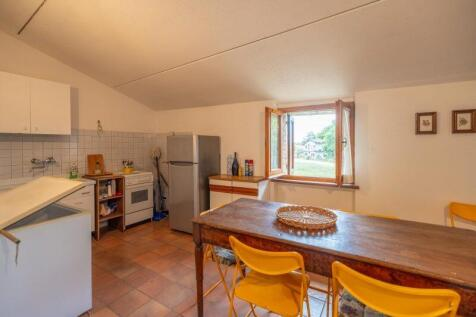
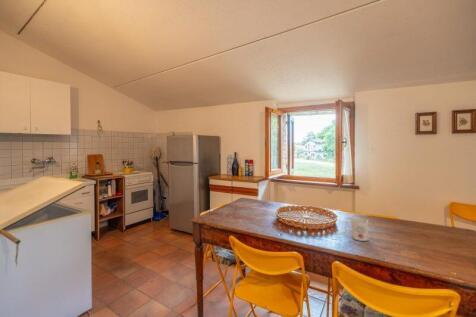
+ mug [344,218,369,242]
